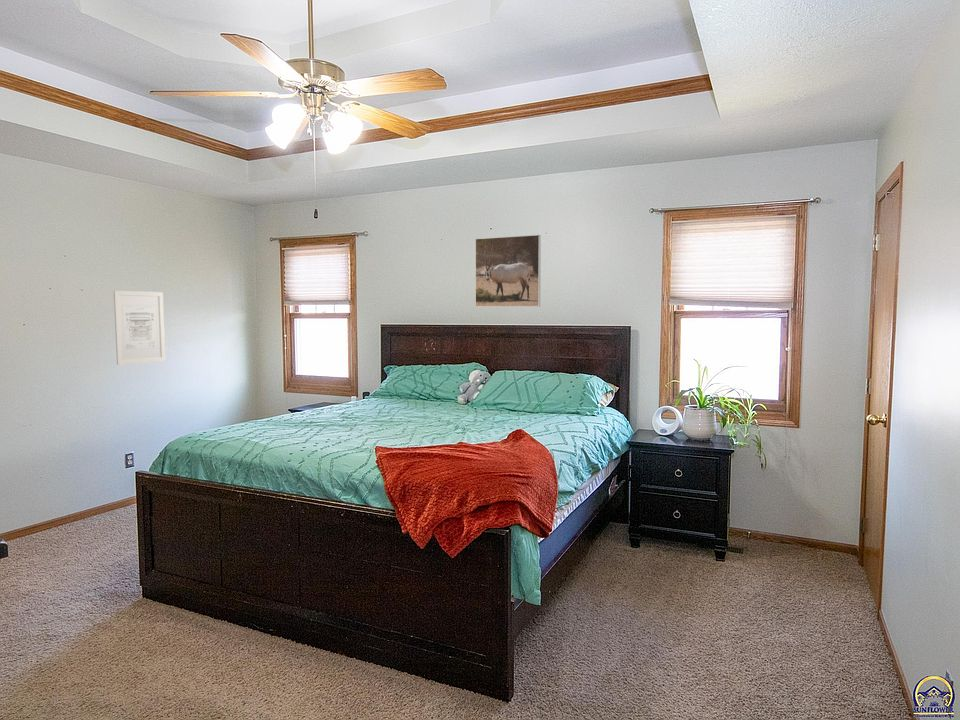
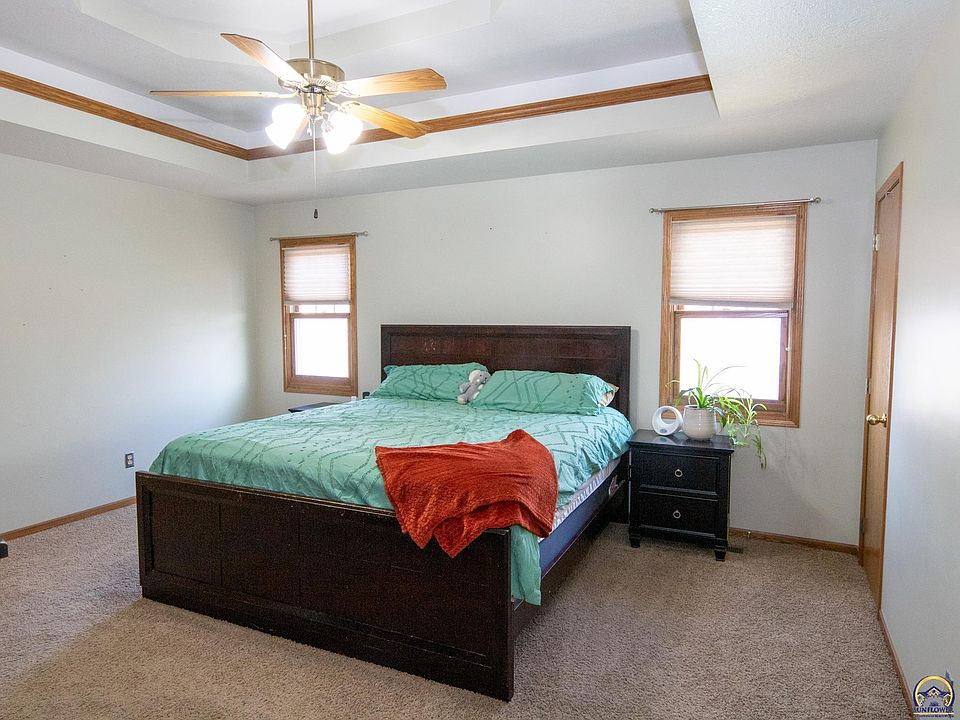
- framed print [474,234,542,308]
- wall art [113,290,166,366]
